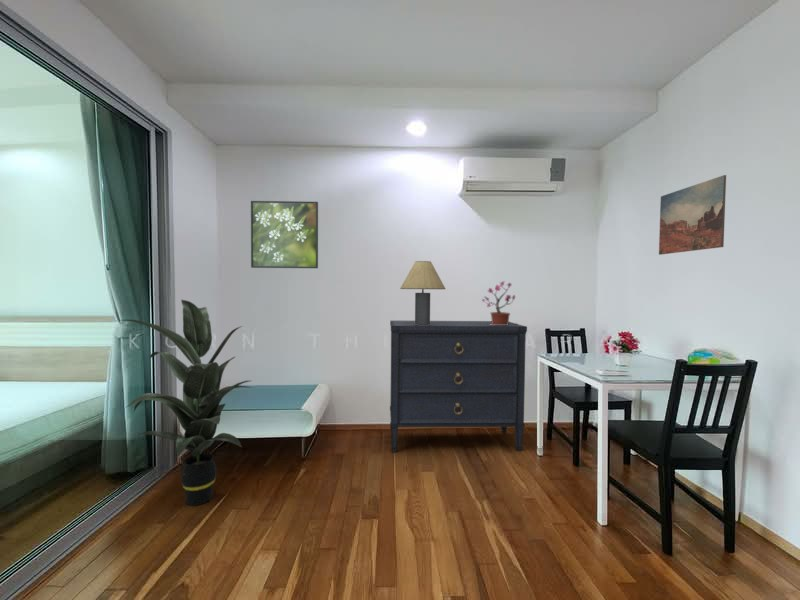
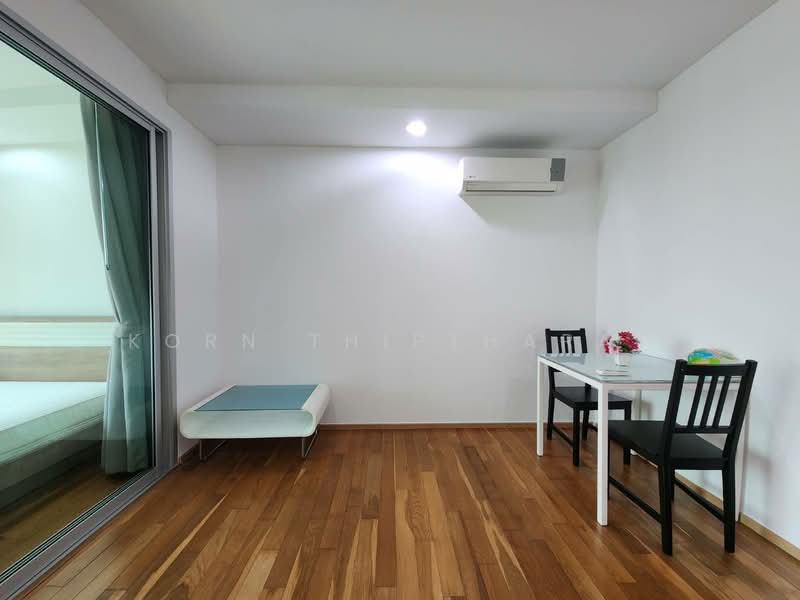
- indoor plant [115,299,253,507]
- wall art [658,174,727,256]
- potted plant [481,280,518,325]
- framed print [250,200,319,269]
- table lamp [399,260,446,325]
- dresser [389,320,528,454]
